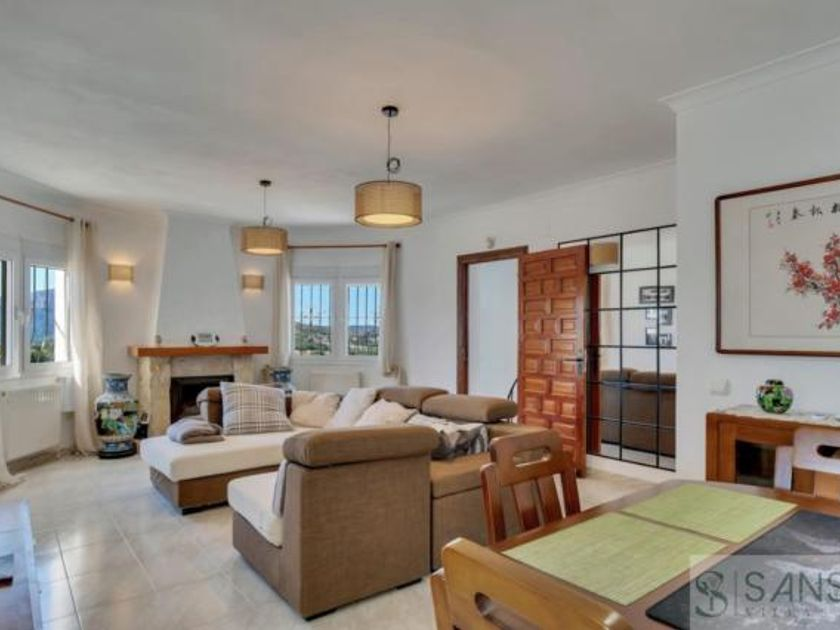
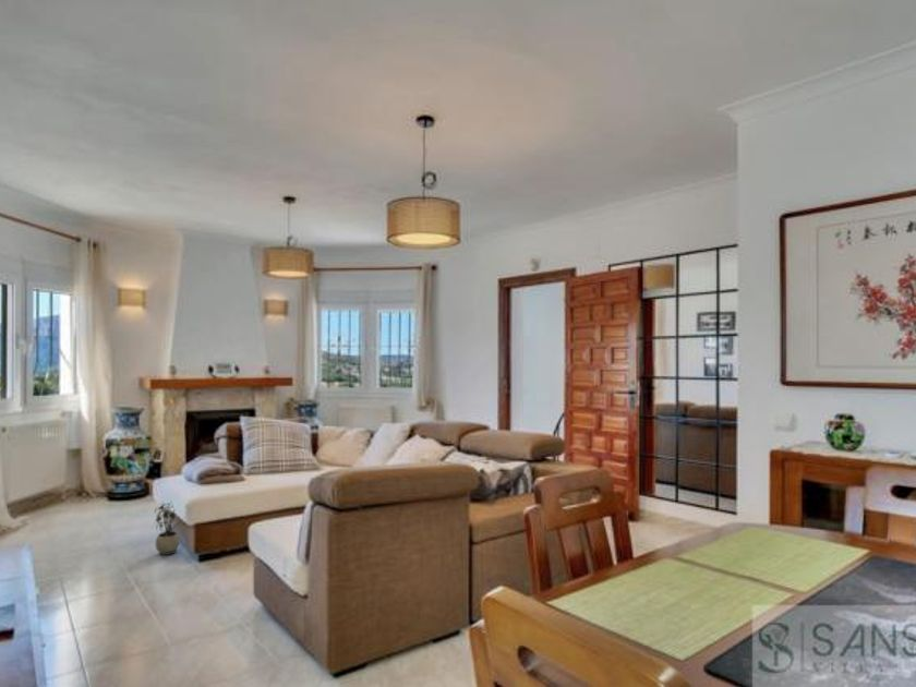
+ potted plant [150,501,181,556]
